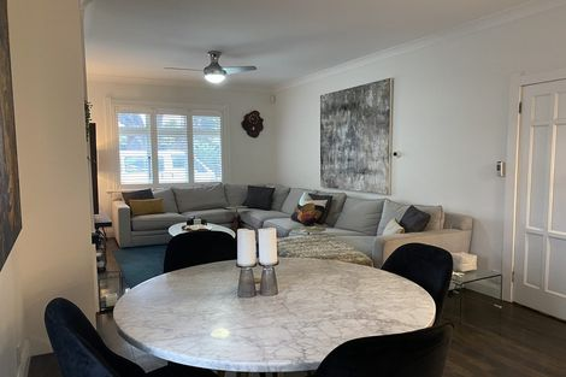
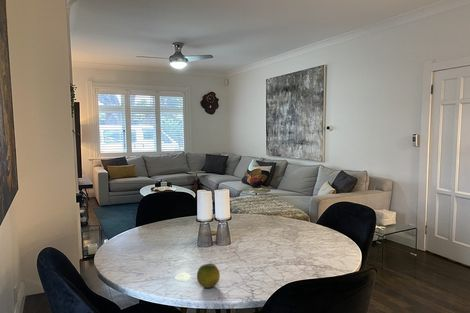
+ fruit [196,262,221,289]
